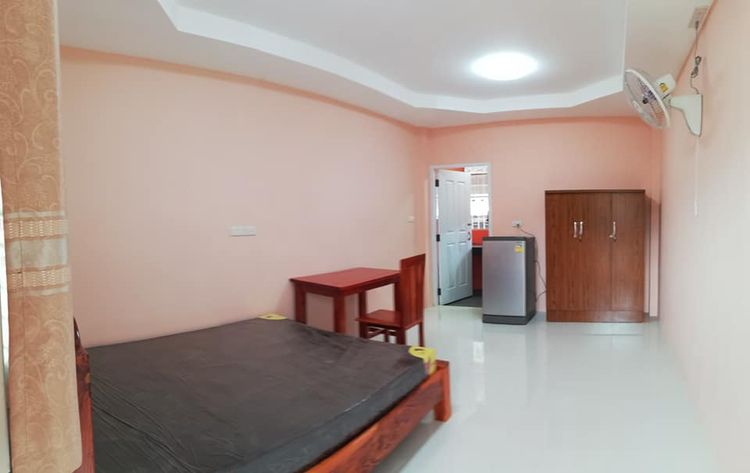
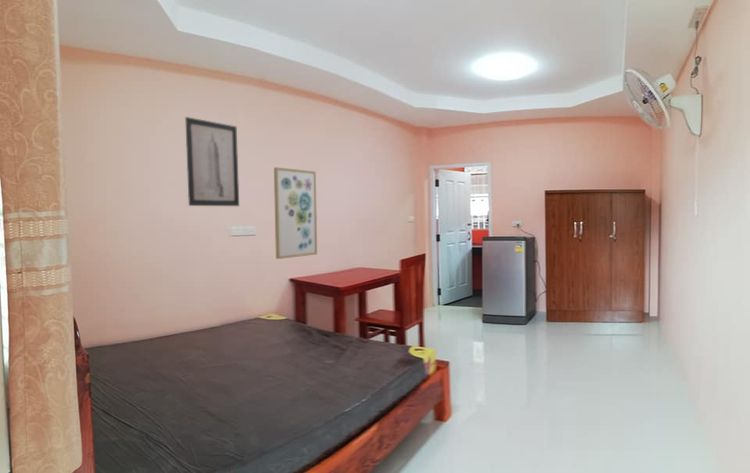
+ wall art [273,166,318,260]
+ wall art [184,116,240,207]
